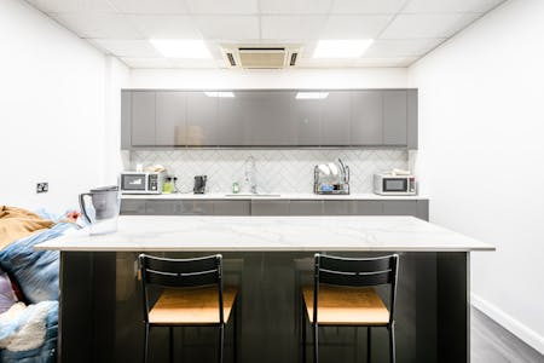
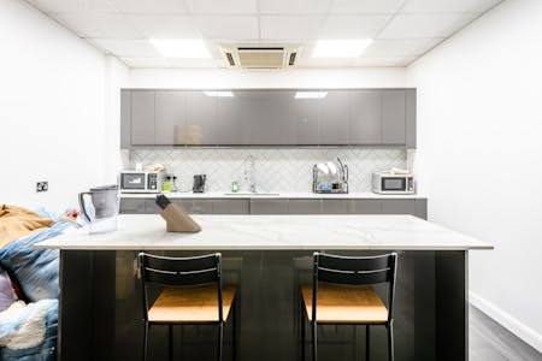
+ knife block [154,193,202,233]
